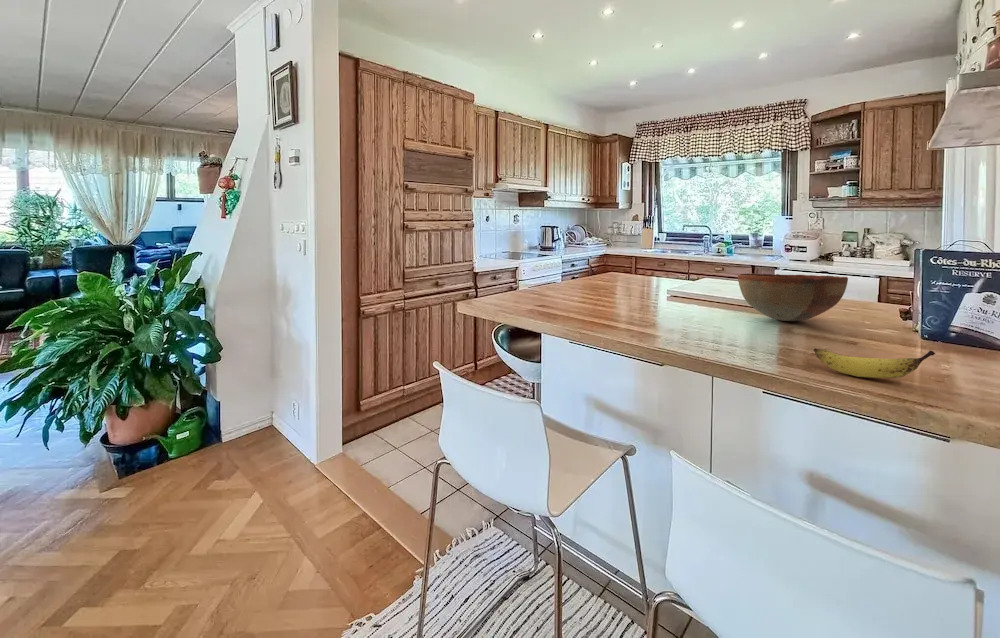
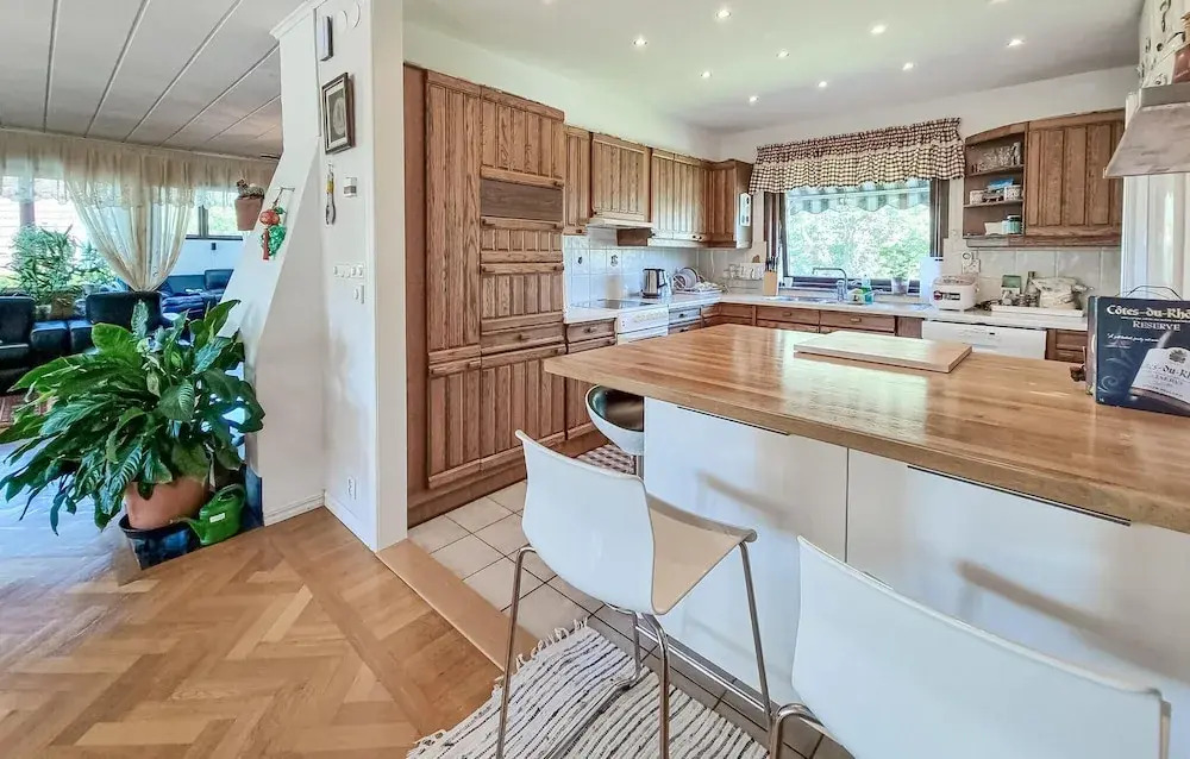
- bowl [737,273,849,322]
- banana [813,347,936,380]
